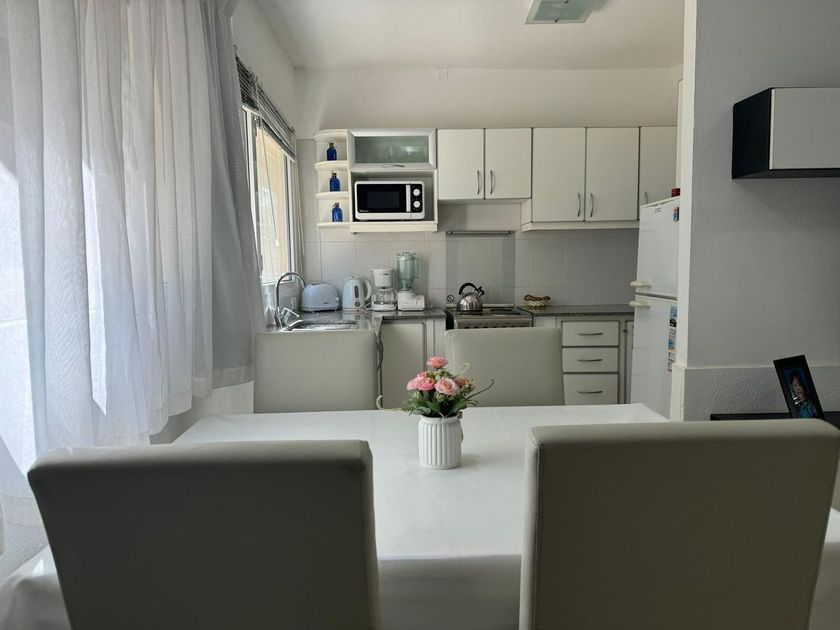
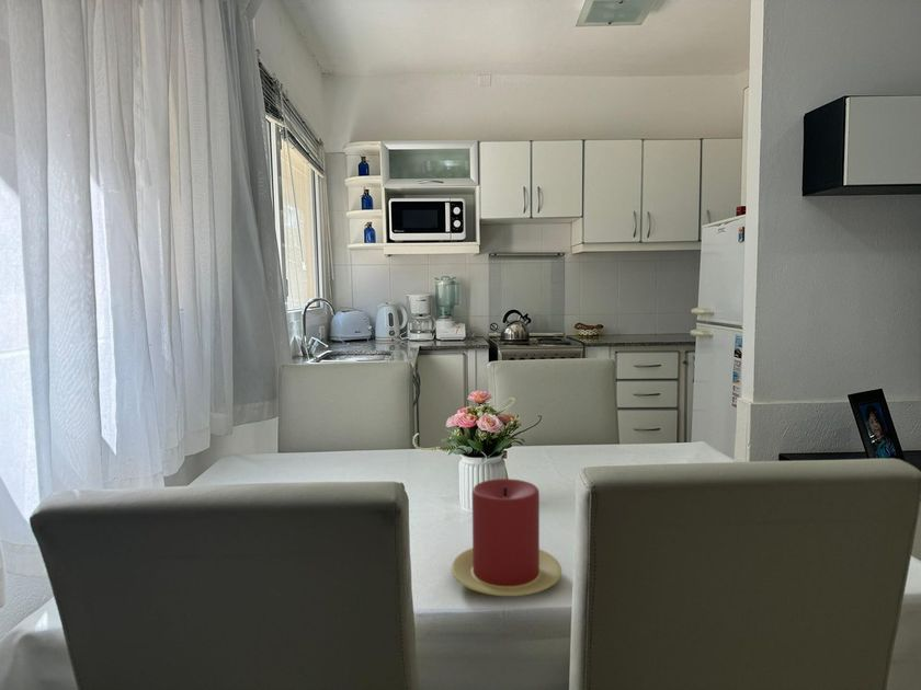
+ candle [450,478,562,597]
